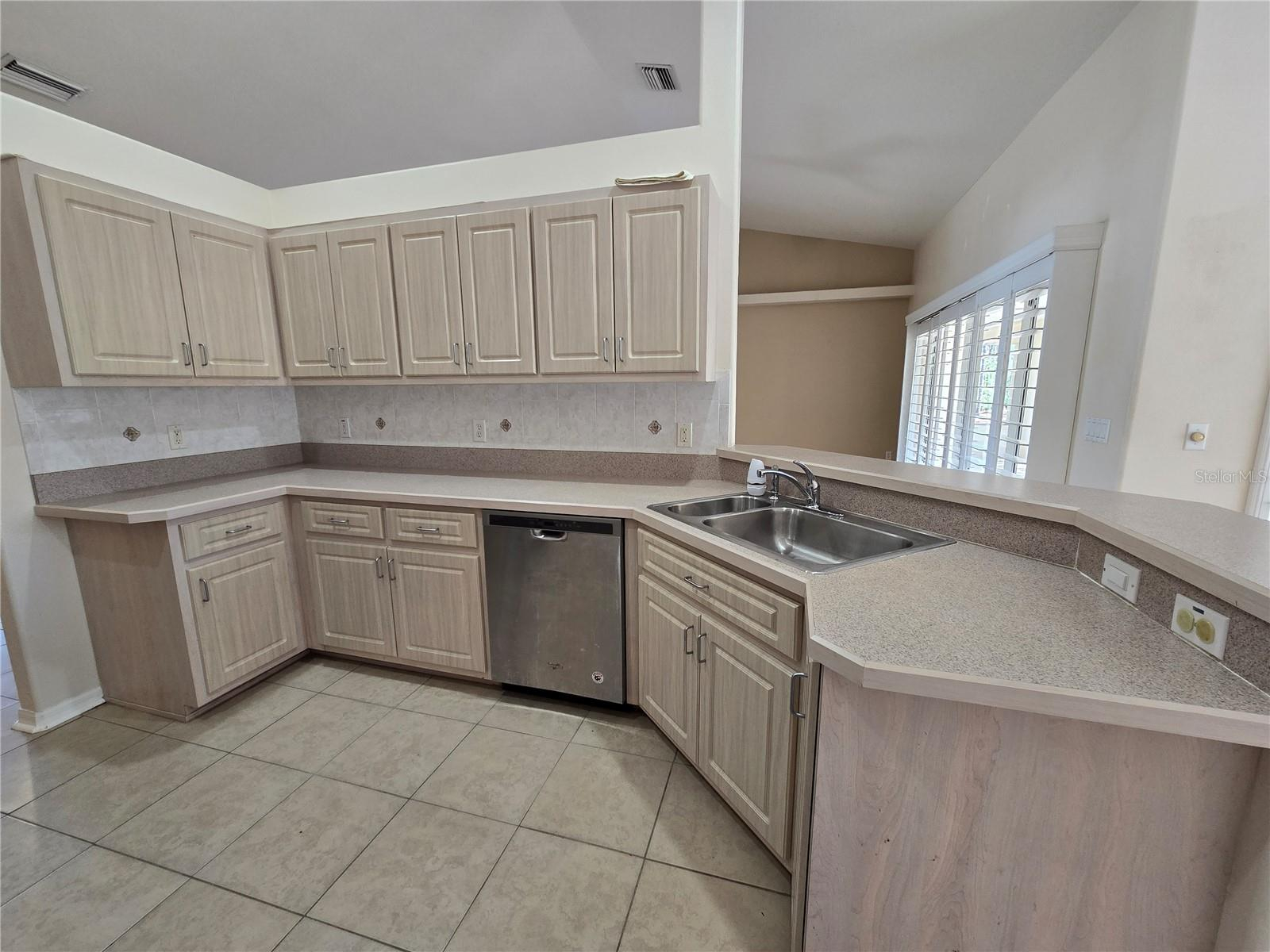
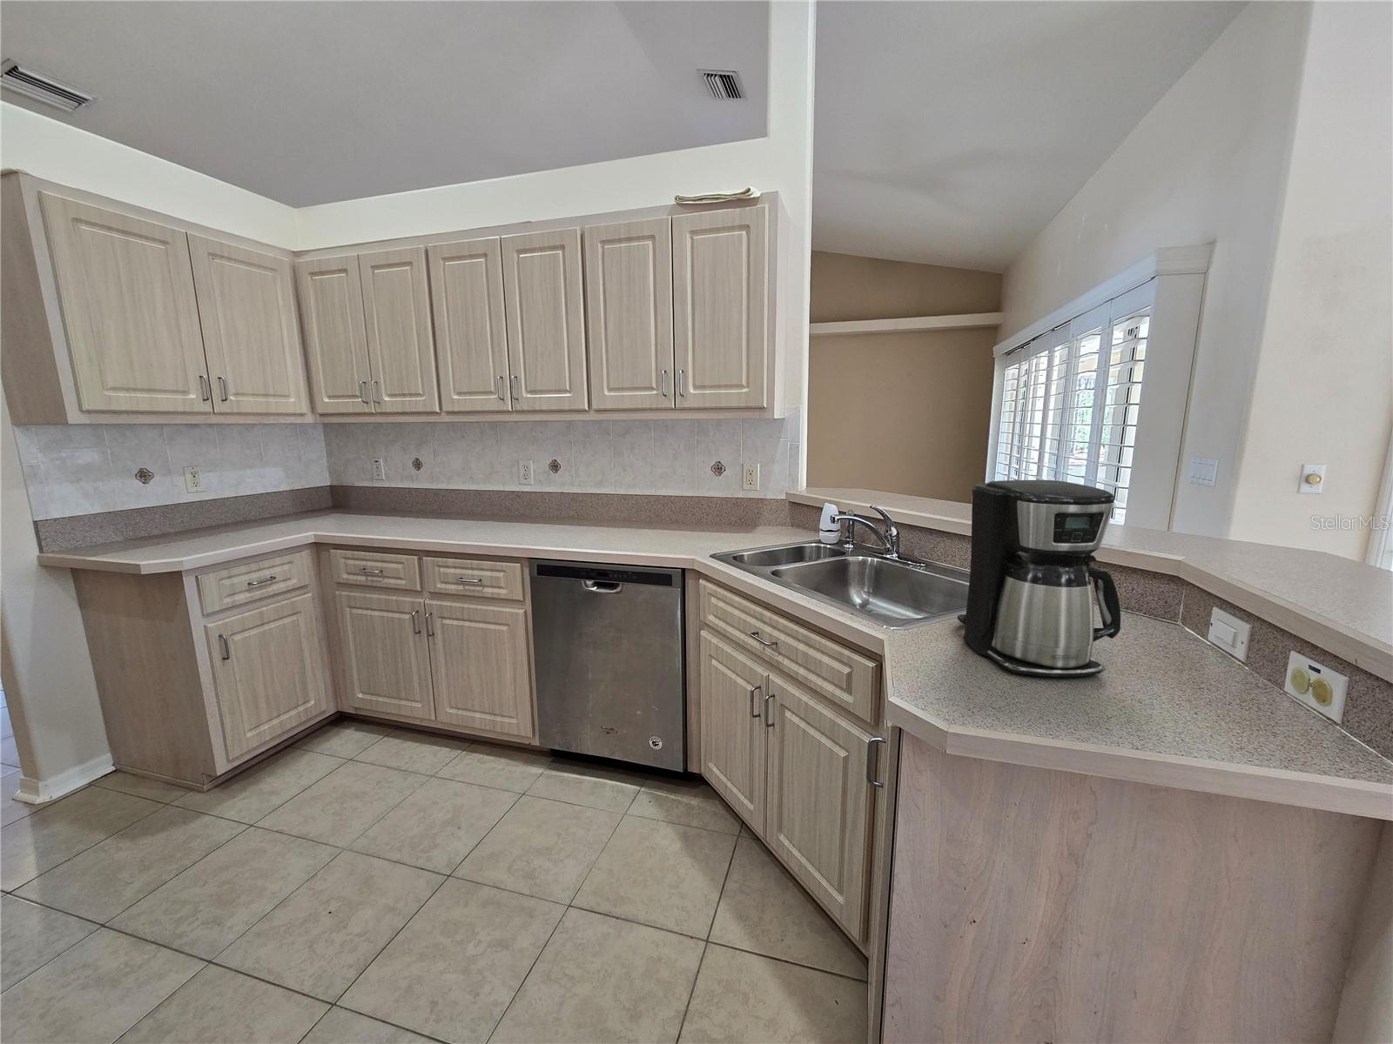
+ coffee maker [956,479,1121,678]
